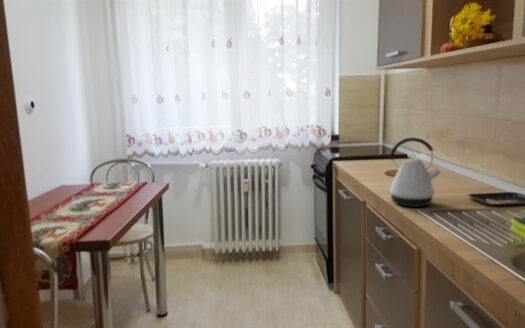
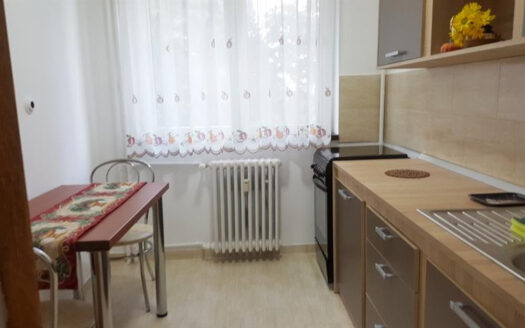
- kettle [385,136,442,208]
